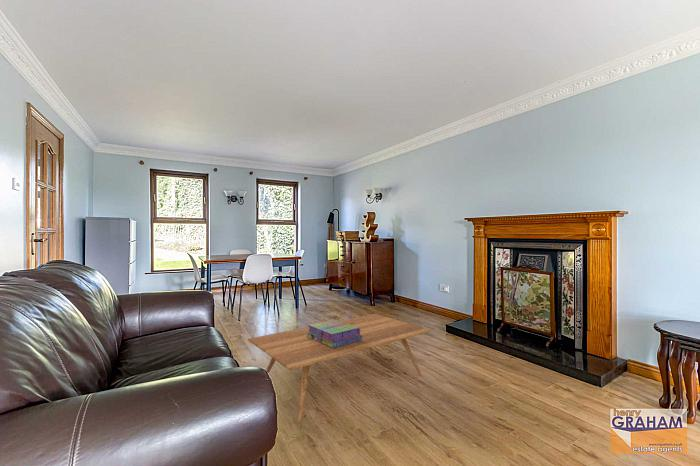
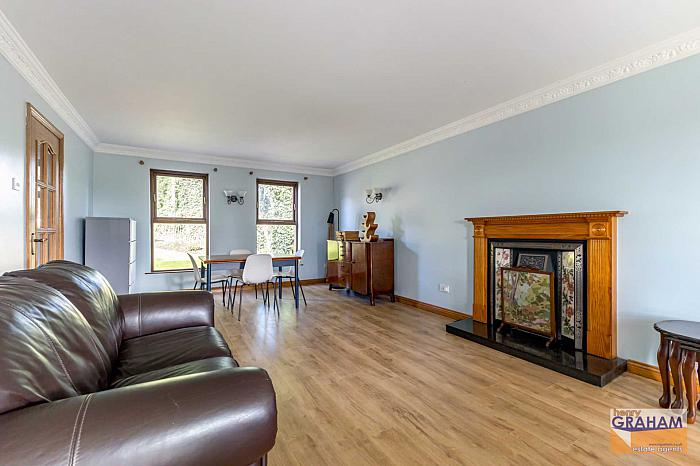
- stack of books [306,319,362,348]
- coffee table [247,313,432,424]
